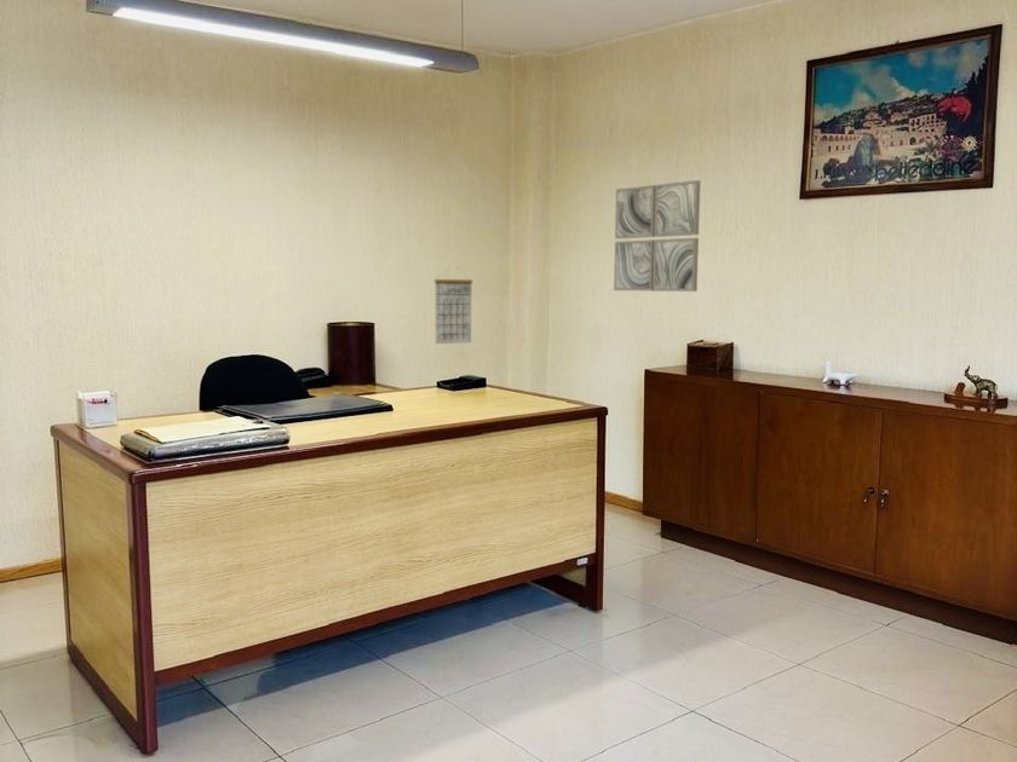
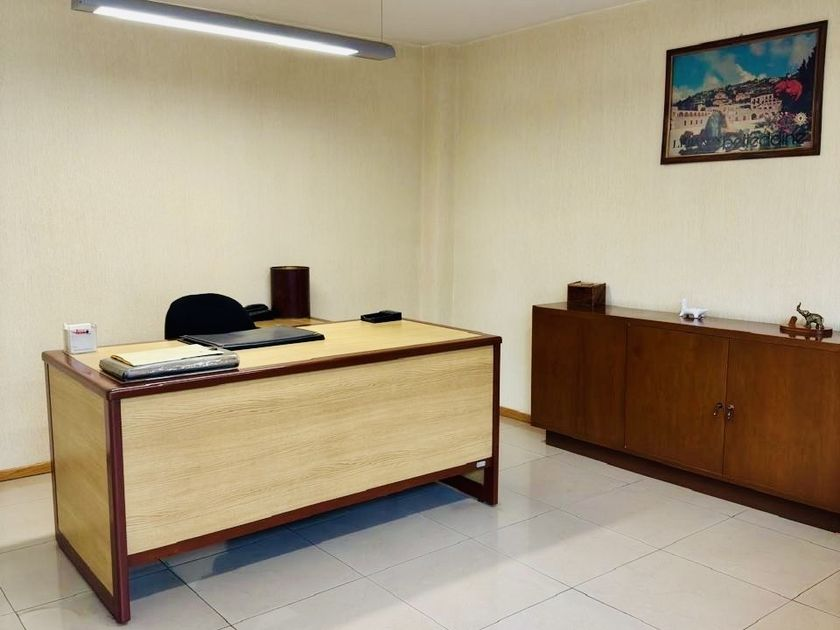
- wall art [613,179,701,293]
- calendar [433,266,473,345]
